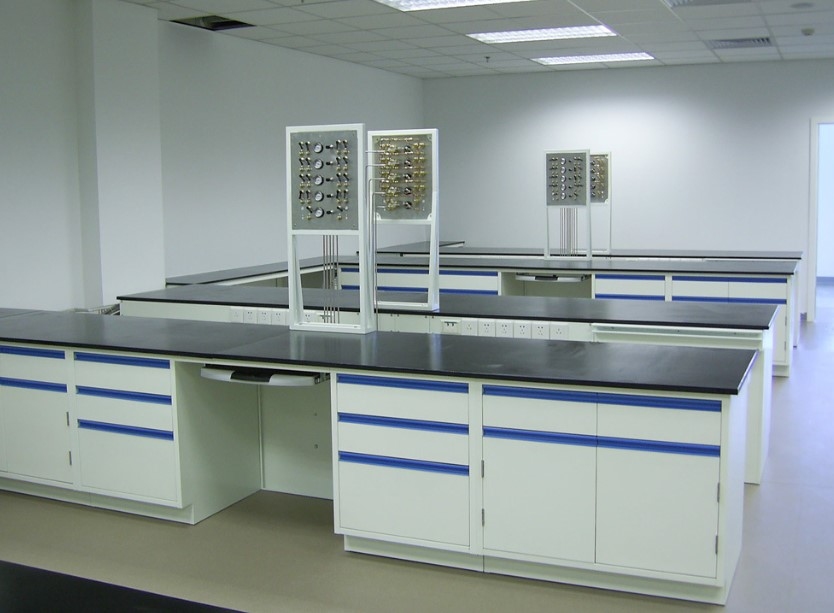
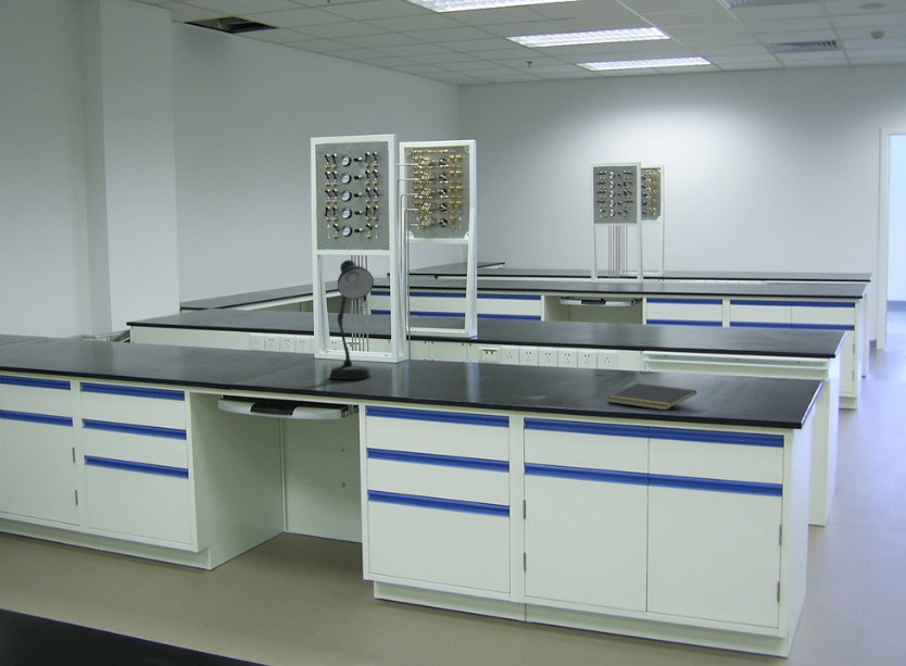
+ desk lamp [329,259,375,380]
+ notepad [606,382,697,411]
